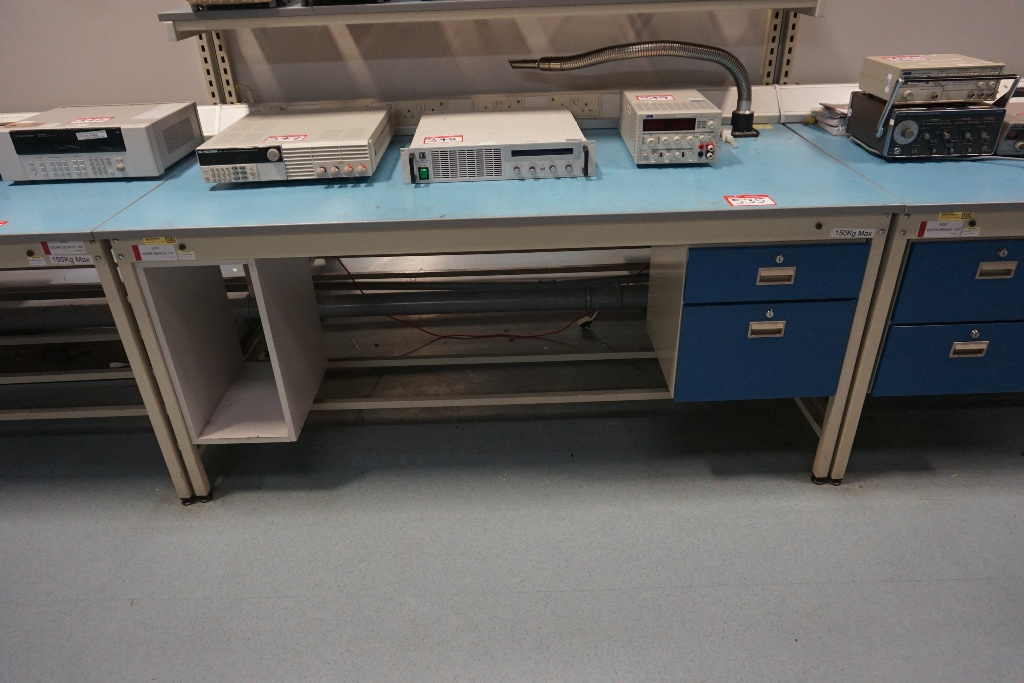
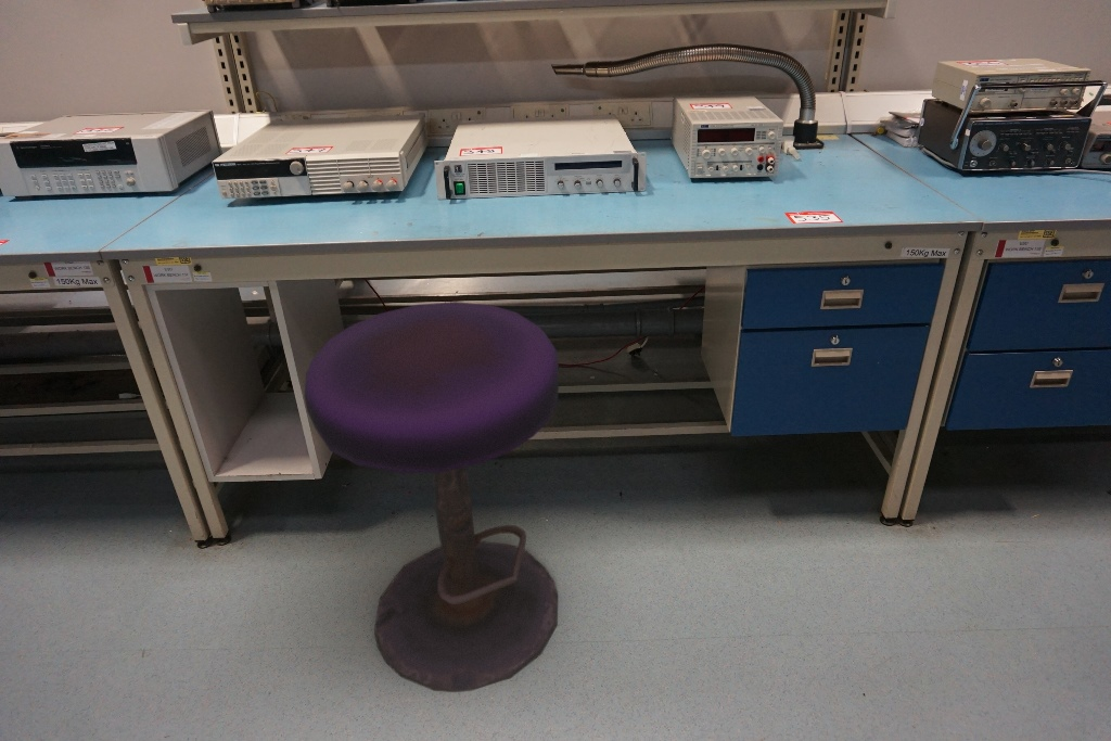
+ stool [304,301,560,693]
